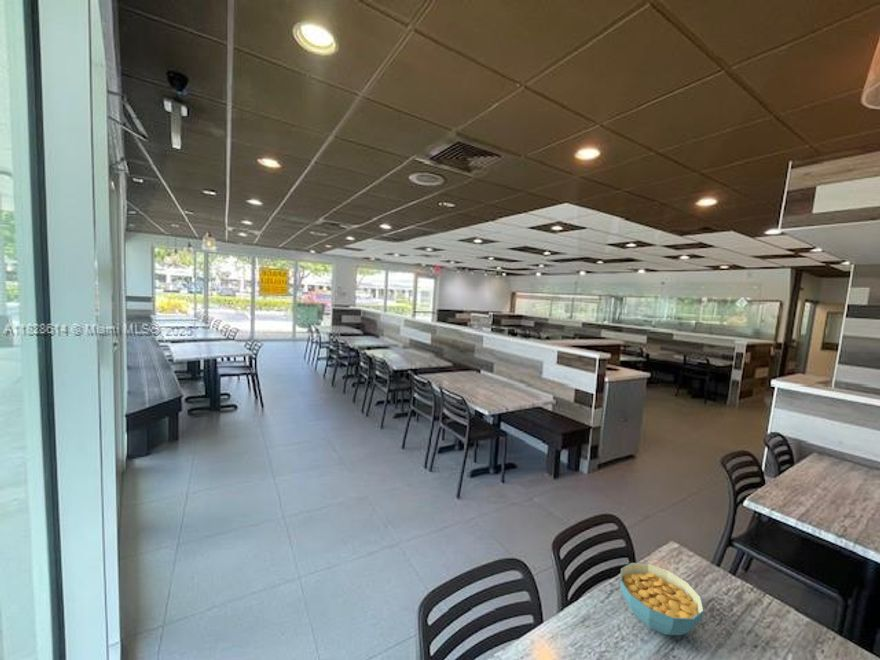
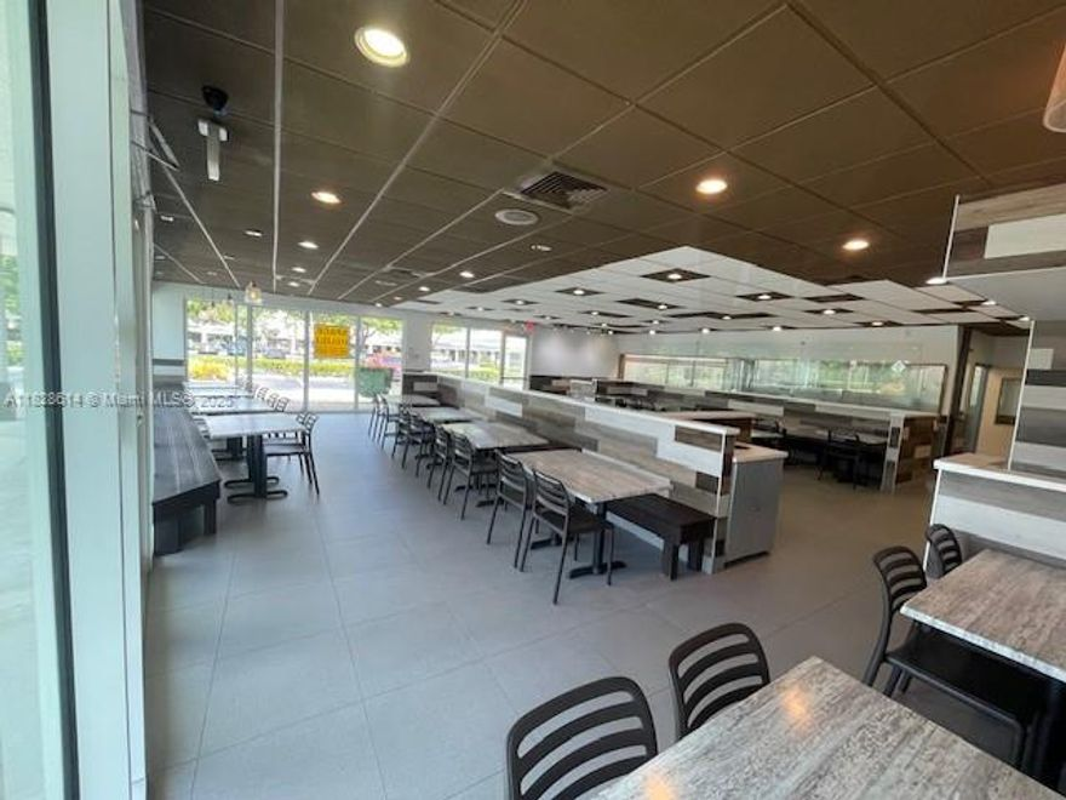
- cereal bowl [619,562,705,636]
